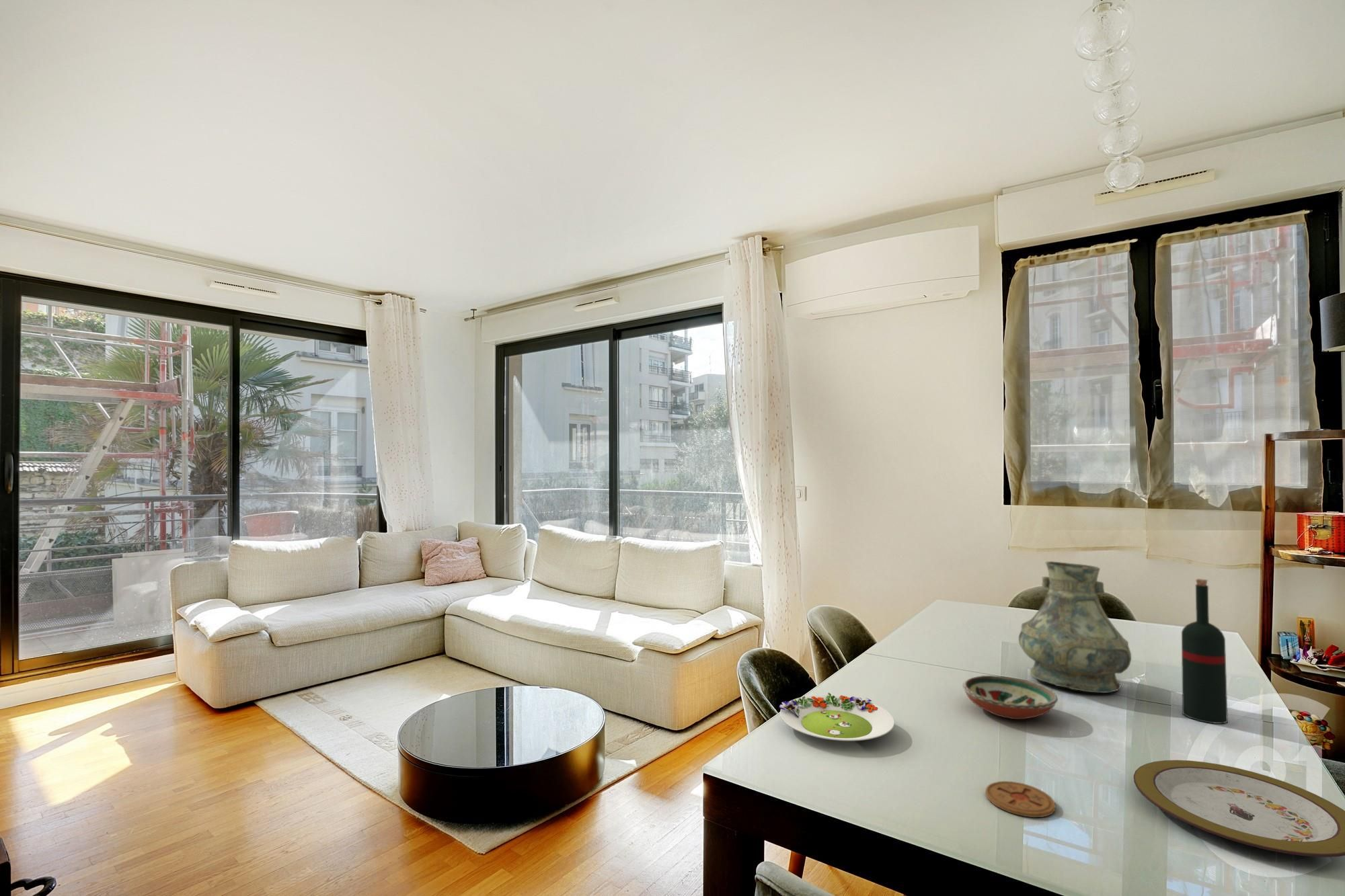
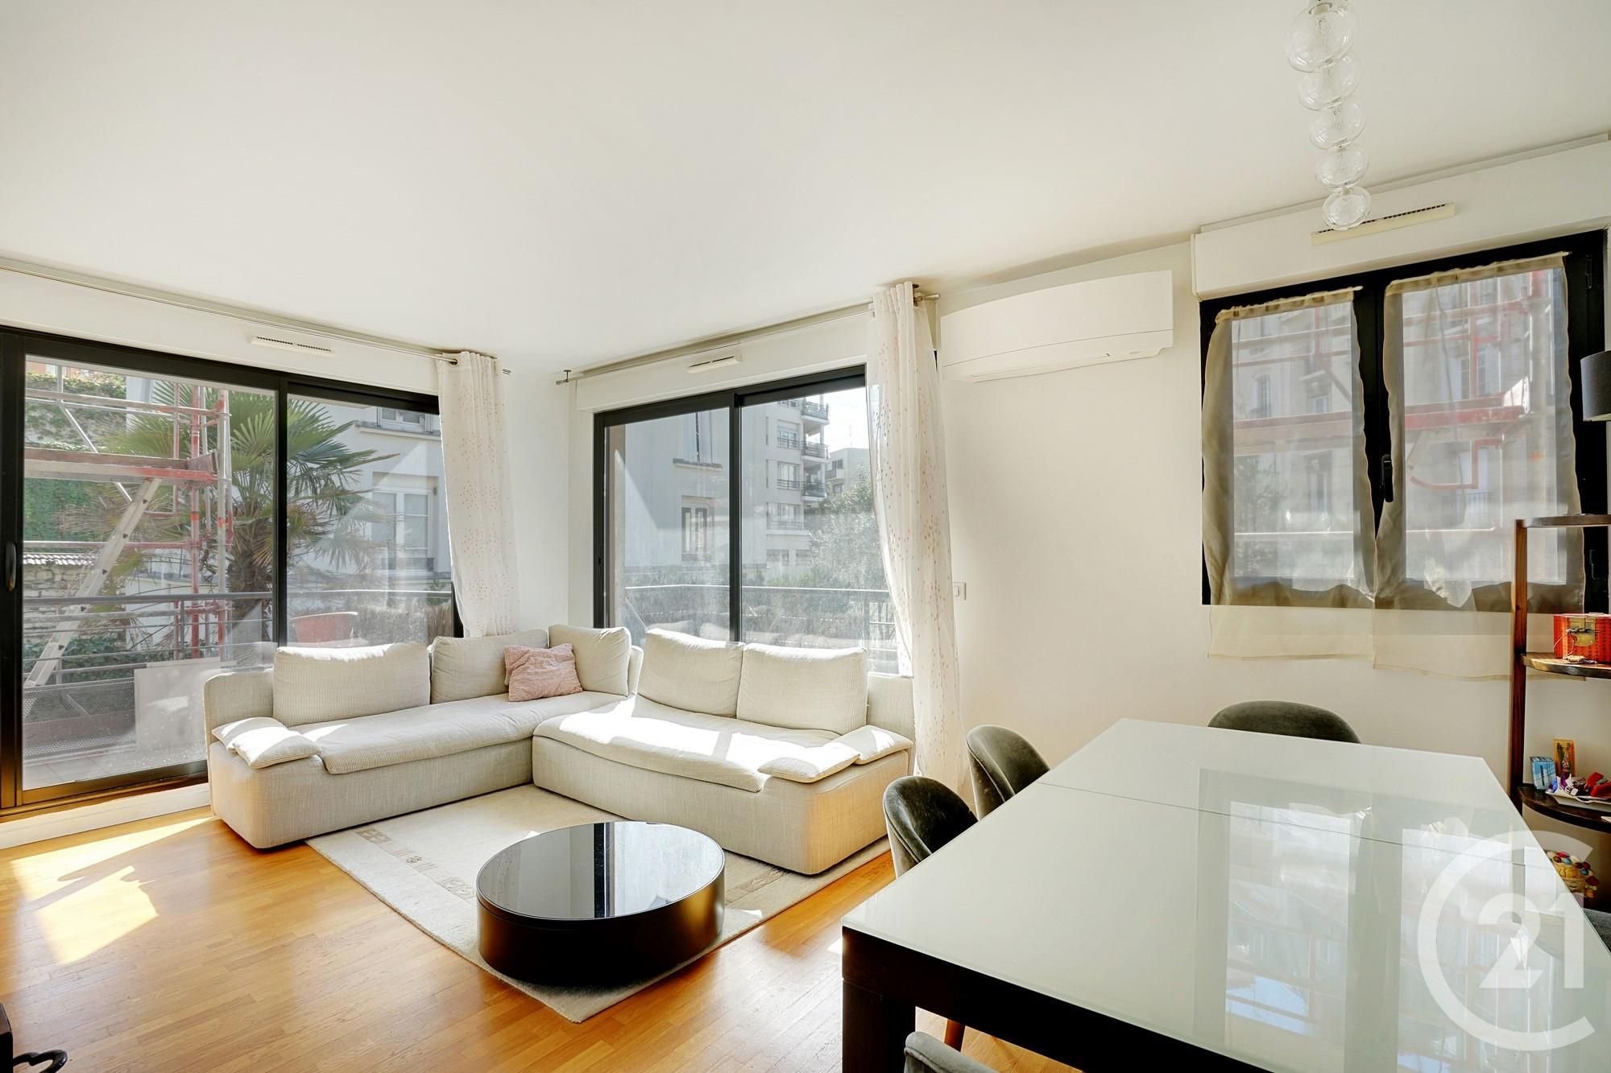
- coaster [985,780,1056,818]
- wine bottle [1181,578,1229,725]
- plate [1133,760,1345,858]
- salad plate [779,692,895,741]
- decorative bowl [962,675,1059,720]
- vase [1018,561,1132,694]
